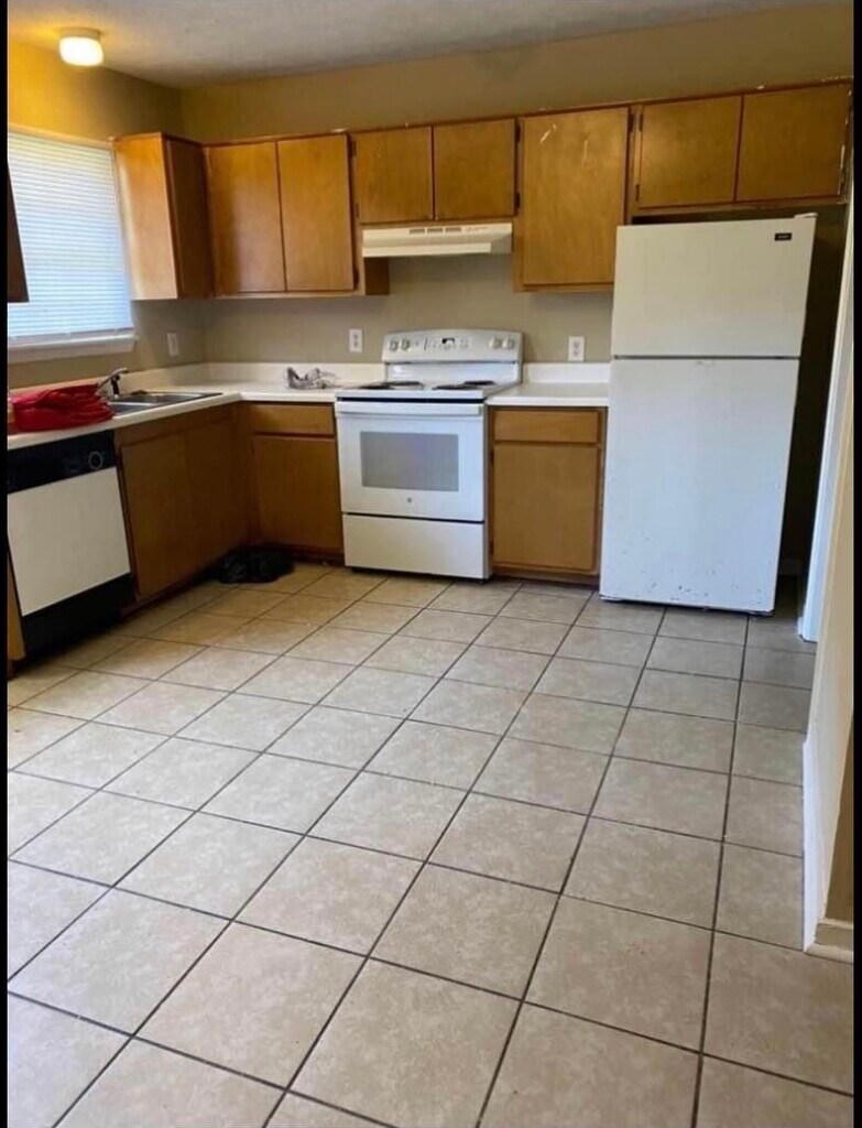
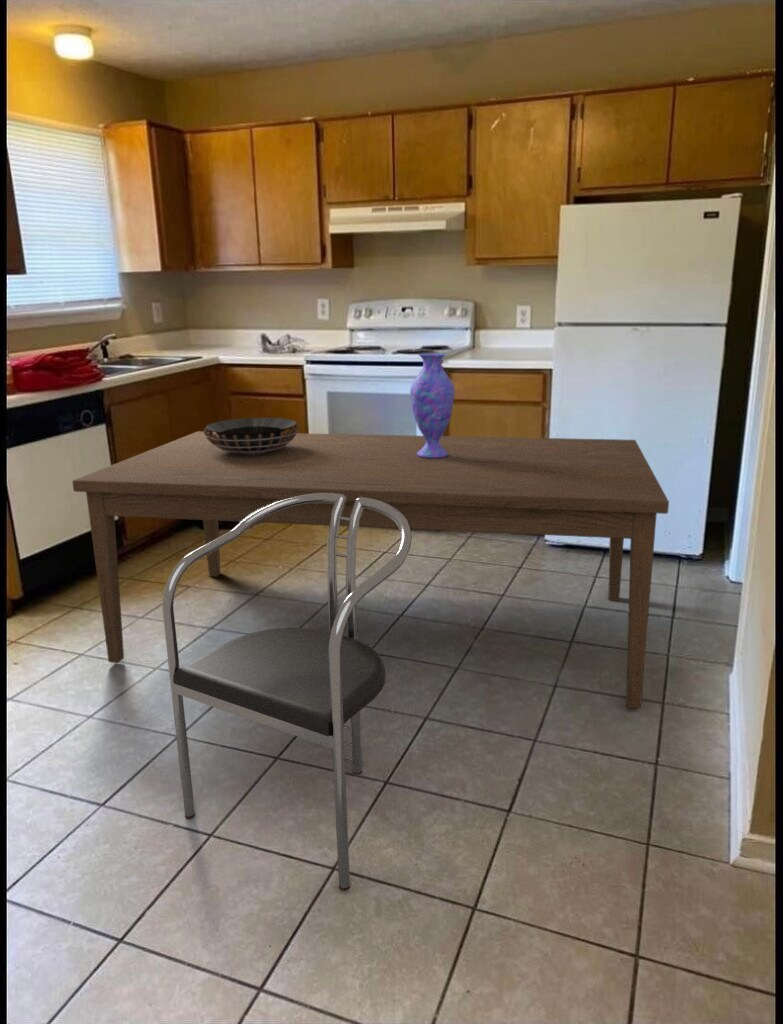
+ chair [162,493,413,891]
+ decorative bowl [202,417,300,454]
+ dining table [71,430,670,709]
+ vase [409,352,456,458]
